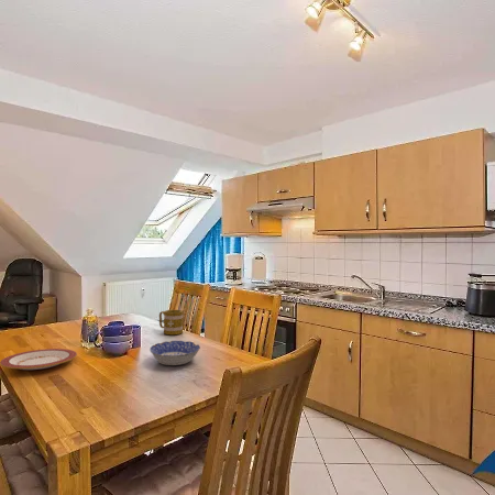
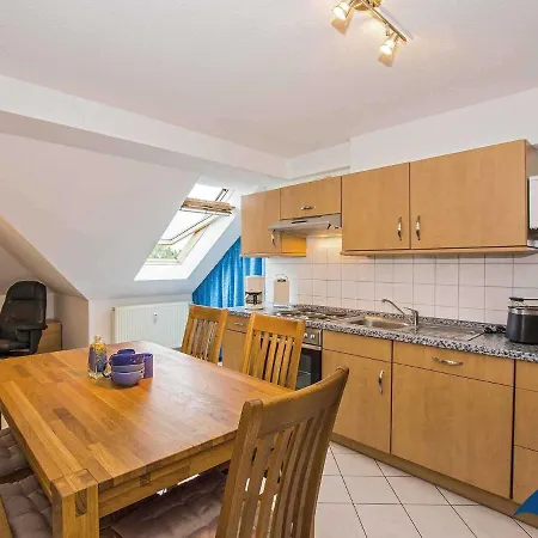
- plate [0,348,78,371]
- mug [158,309,185,336]
- bowl [148,340,201,366]
